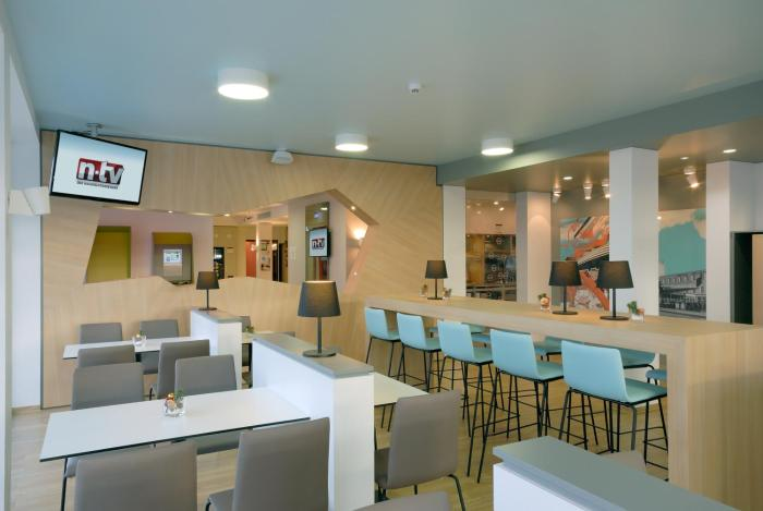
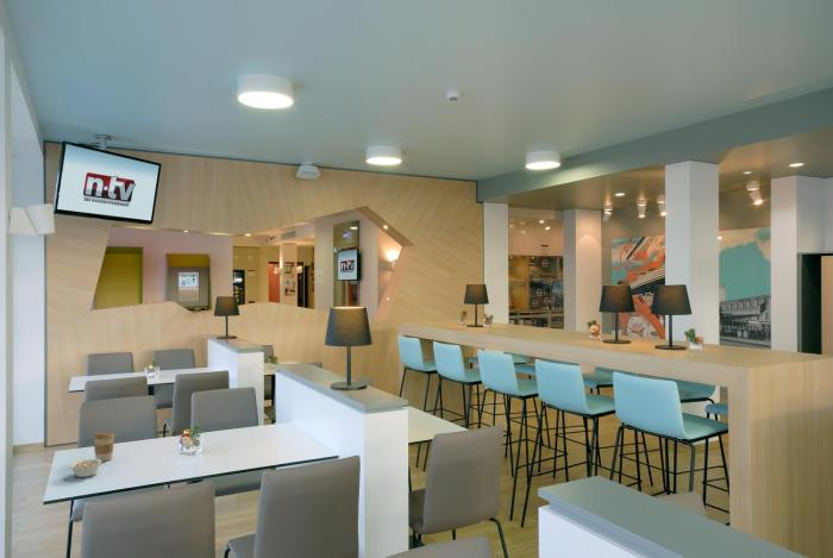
+ legume [69,454,102,478]
+ coffee cup [93,431,117,463]
